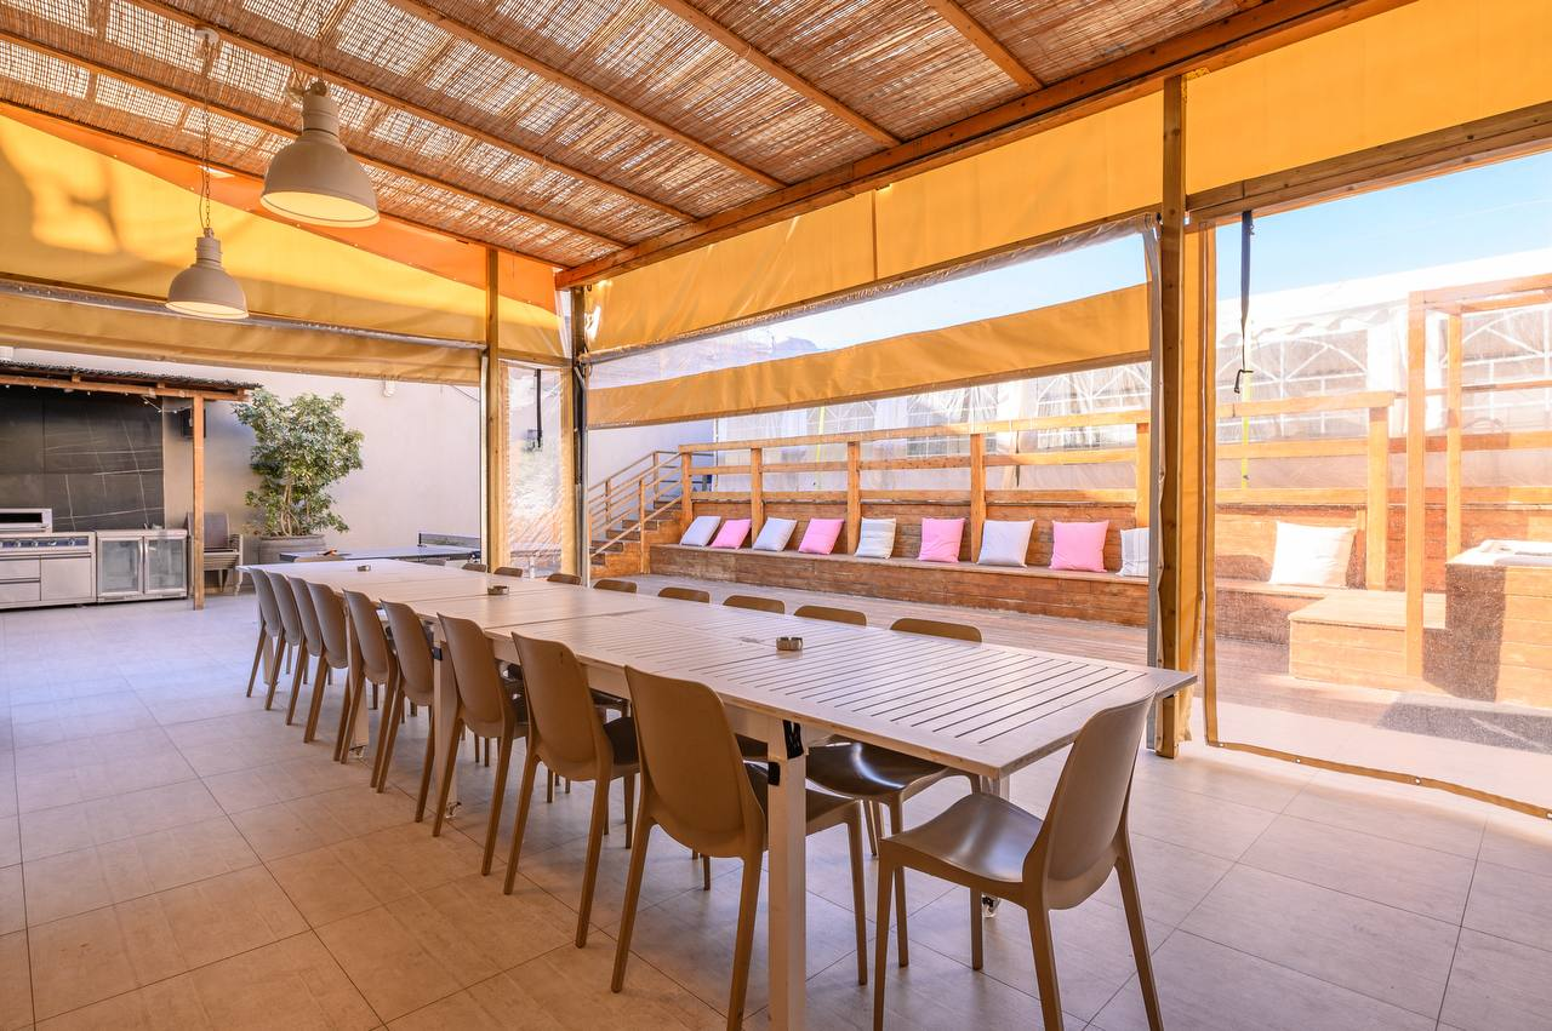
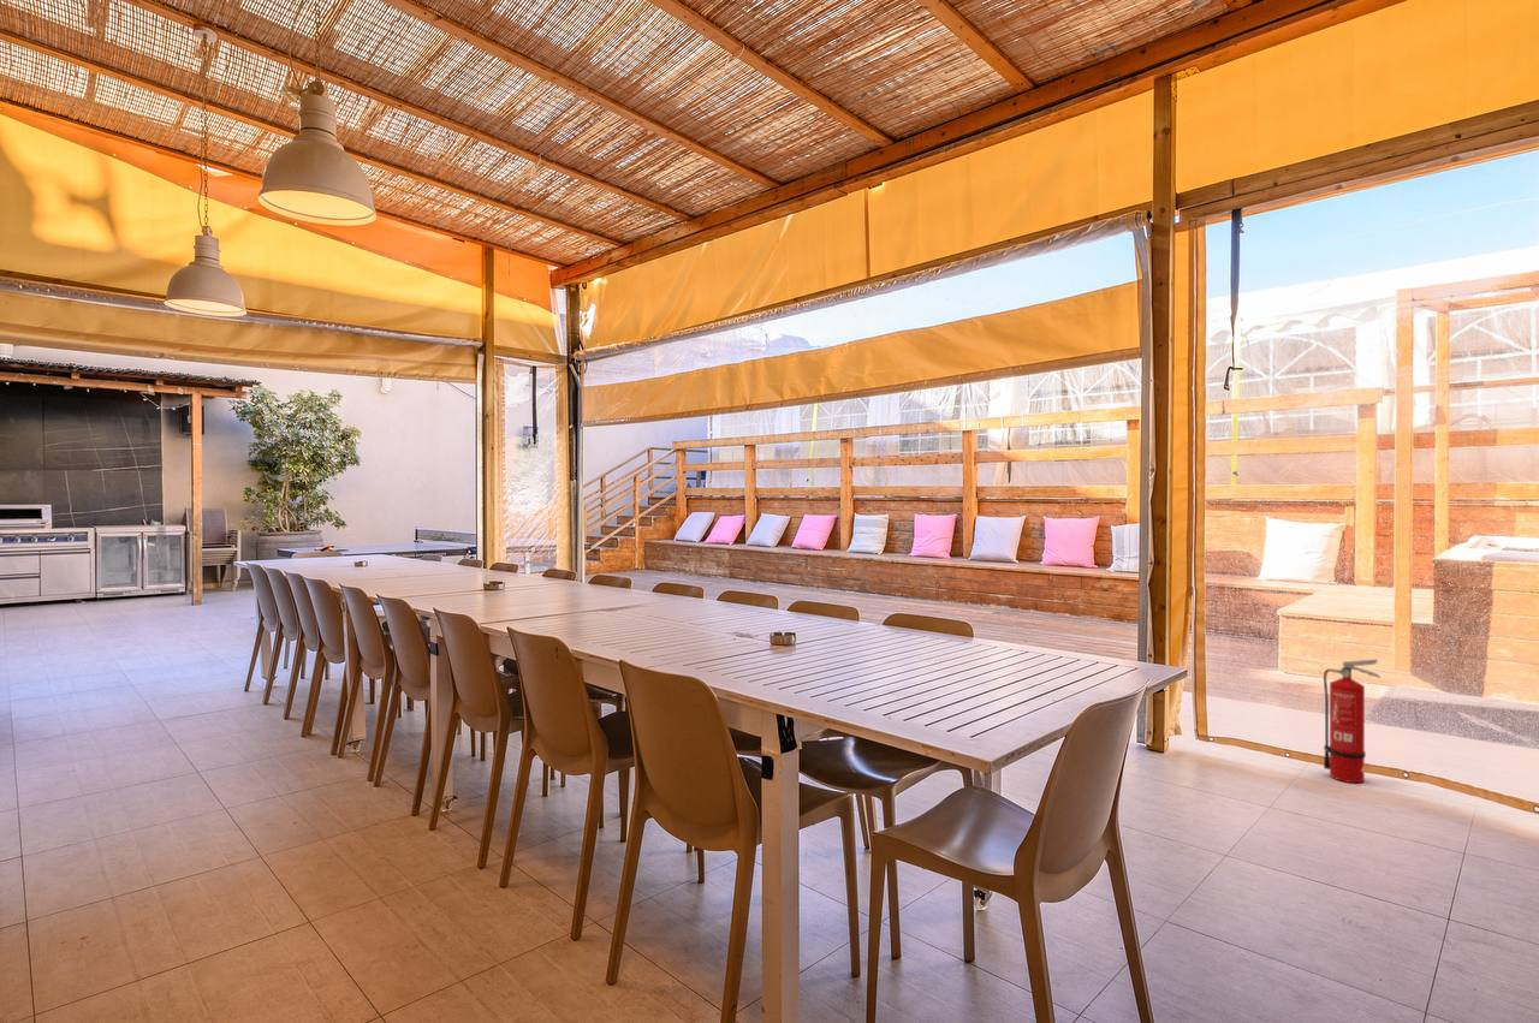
+ fire extinguisher [1323,658,1381,784]
